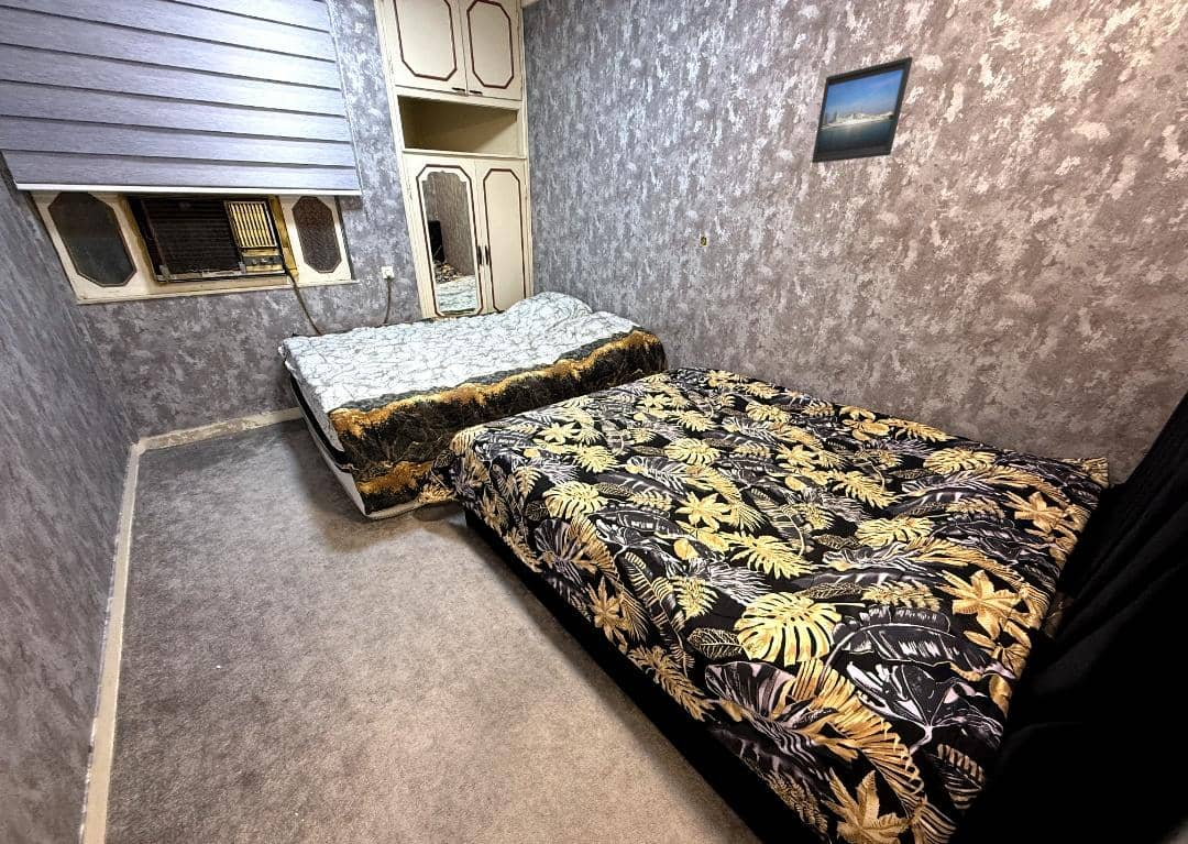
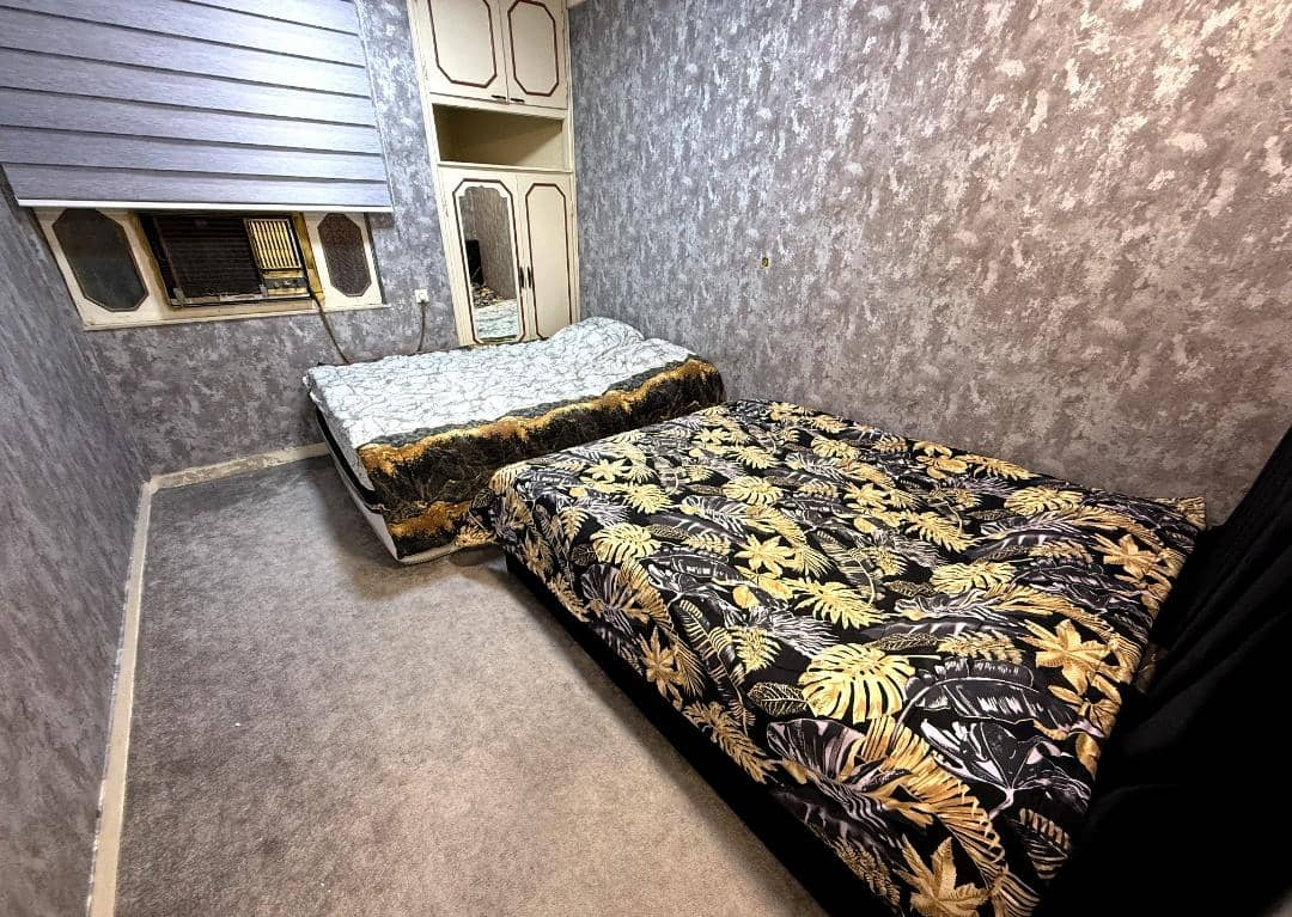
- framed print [811,56,914,164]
